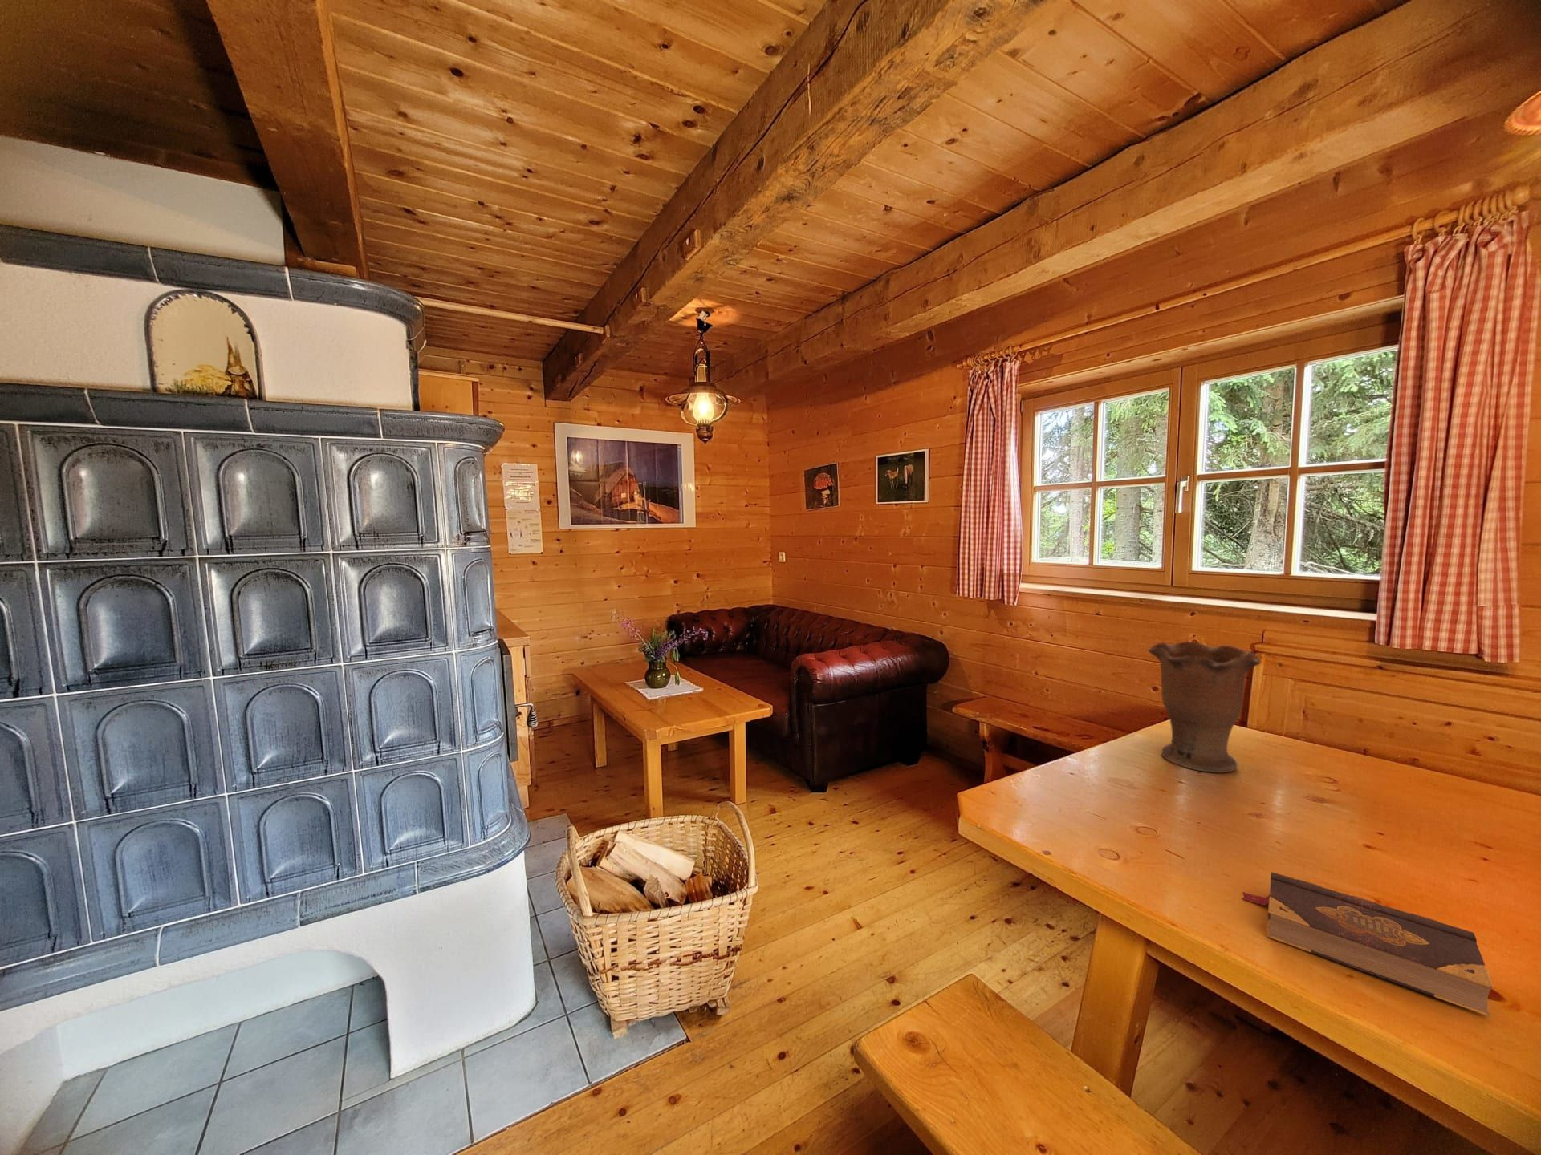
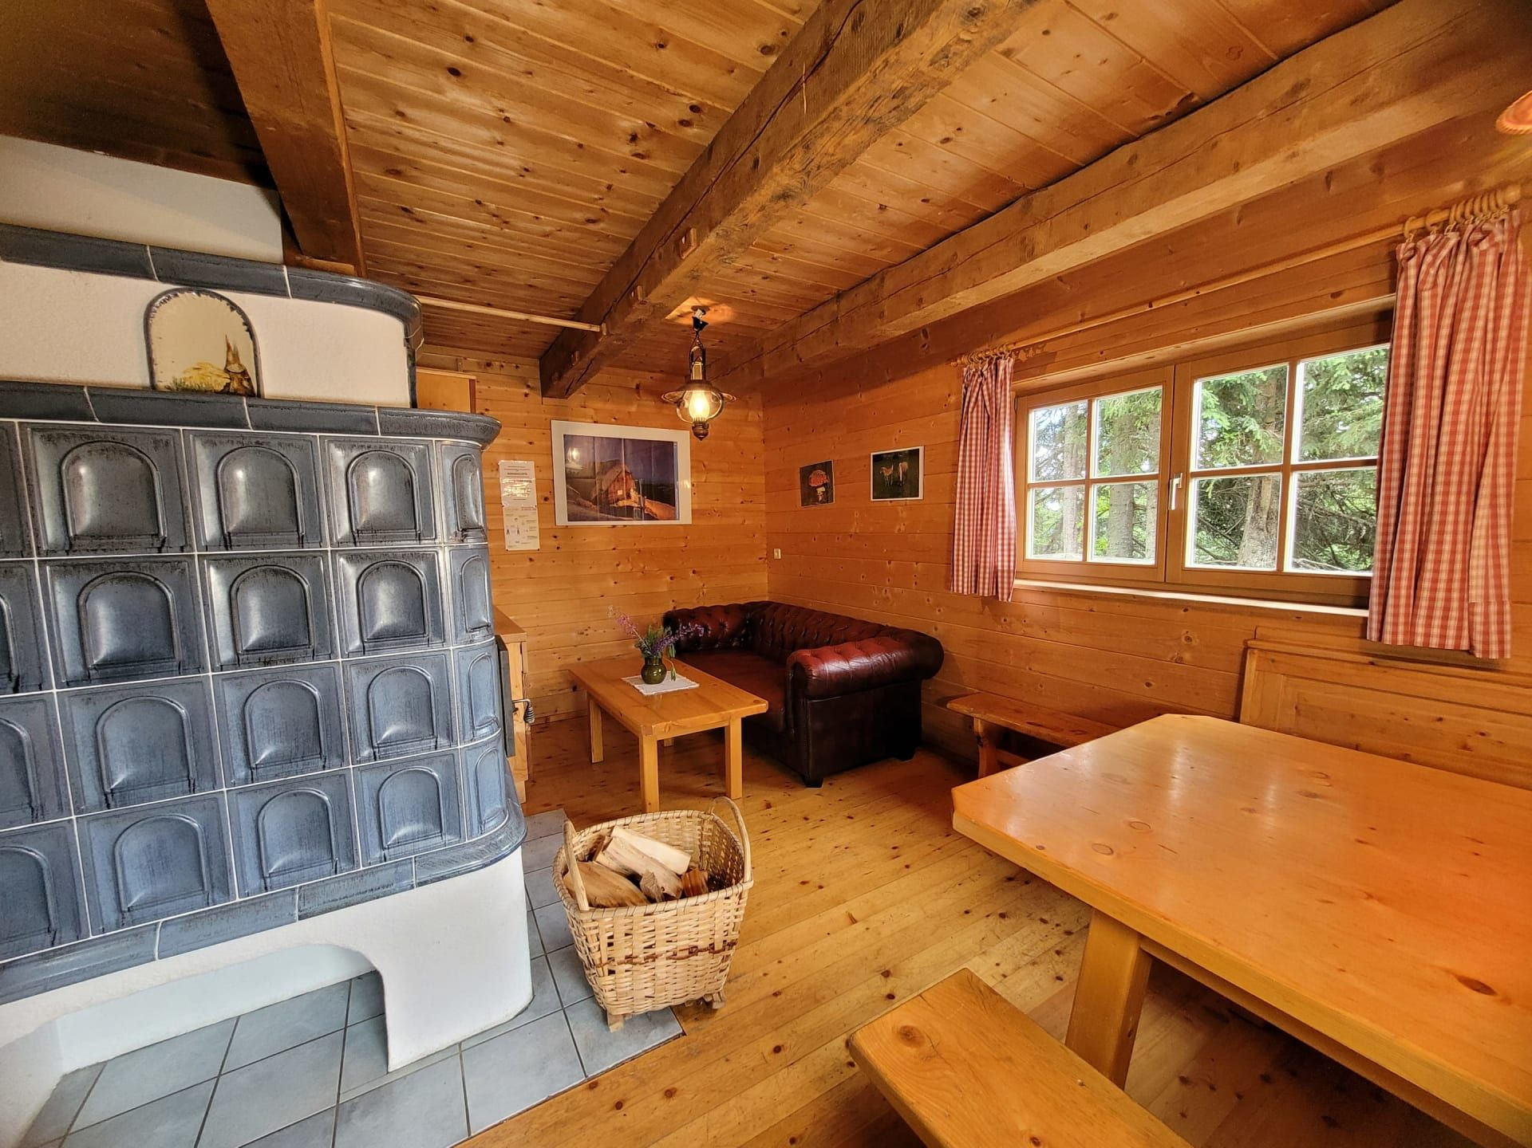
- book [1241,871,1495,1018]
- vase [1148,641,1262,773]
